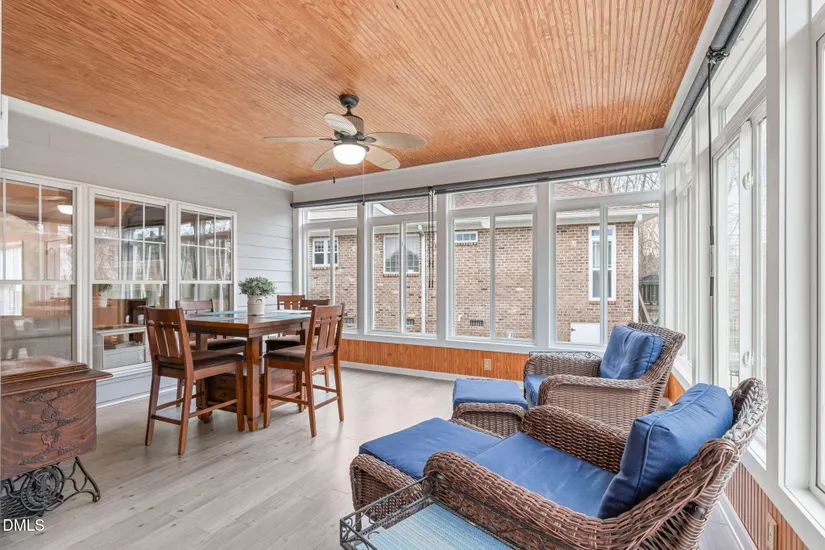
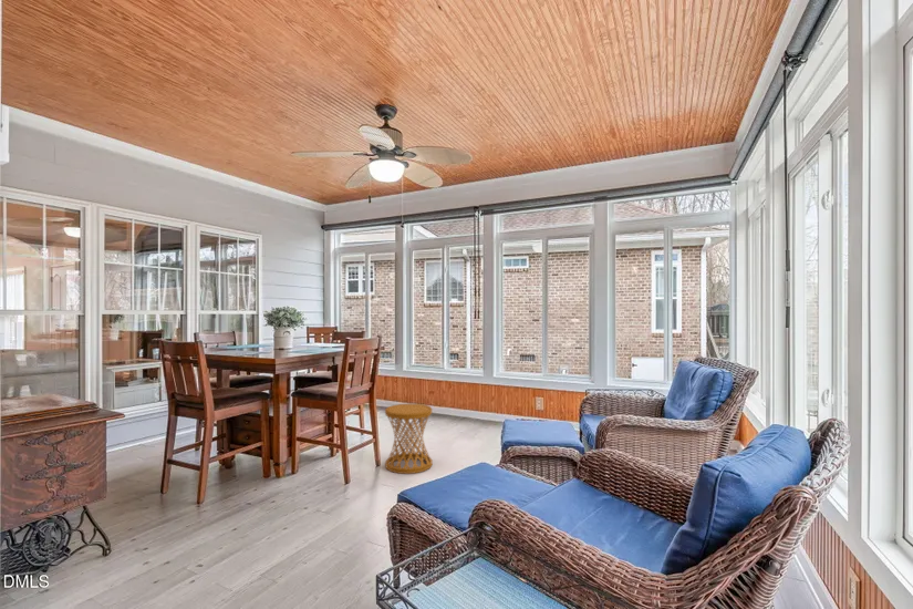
+ side table [384,403,434,475]
